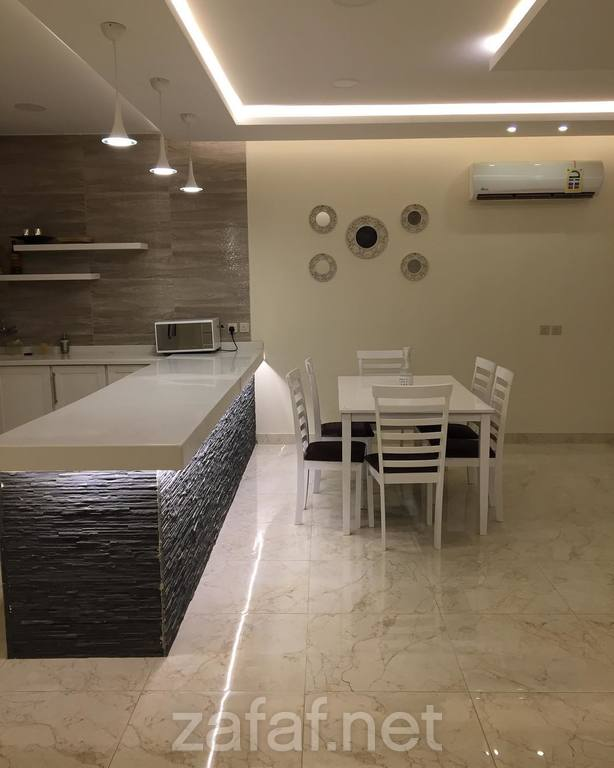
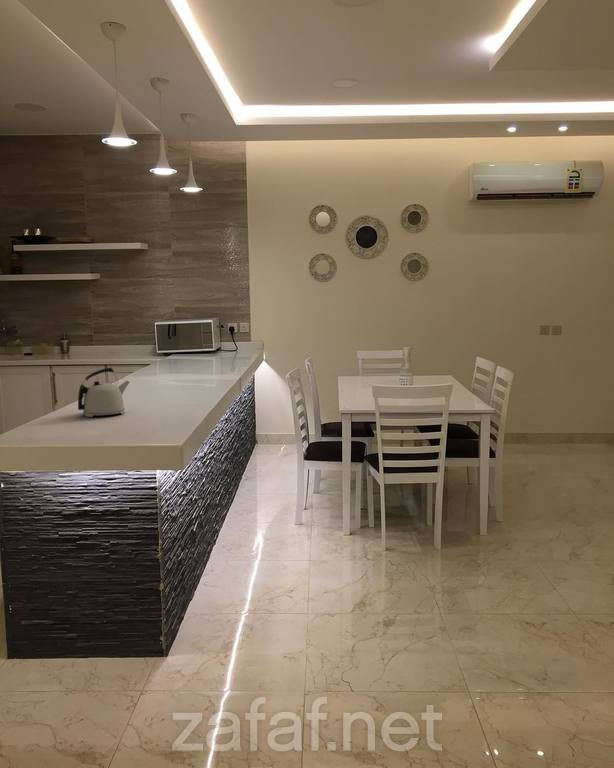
+ kettle [77,367,131,418]
